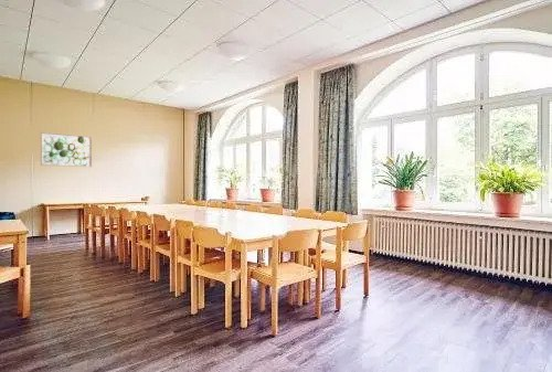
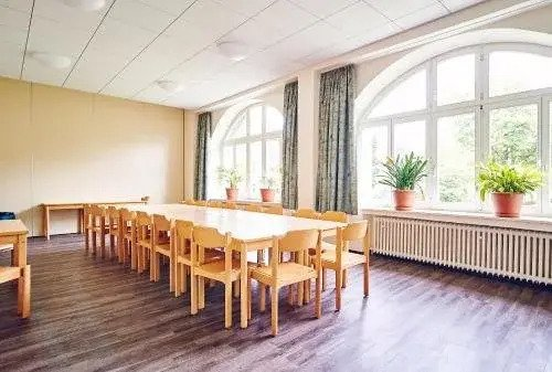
- wall art [40,131,93,168]
